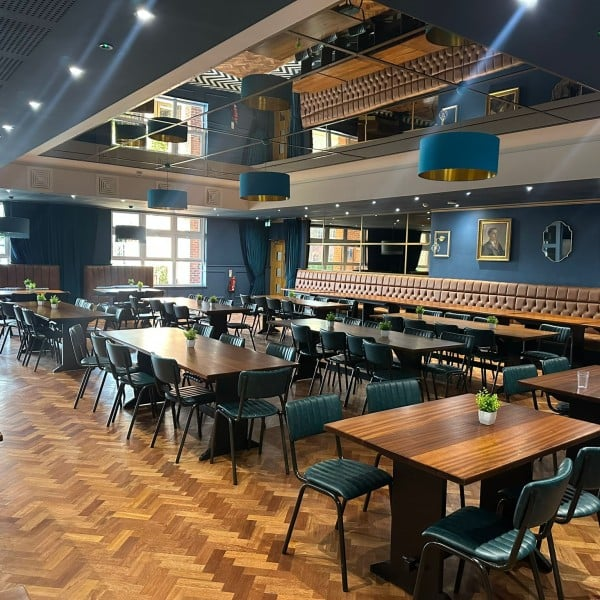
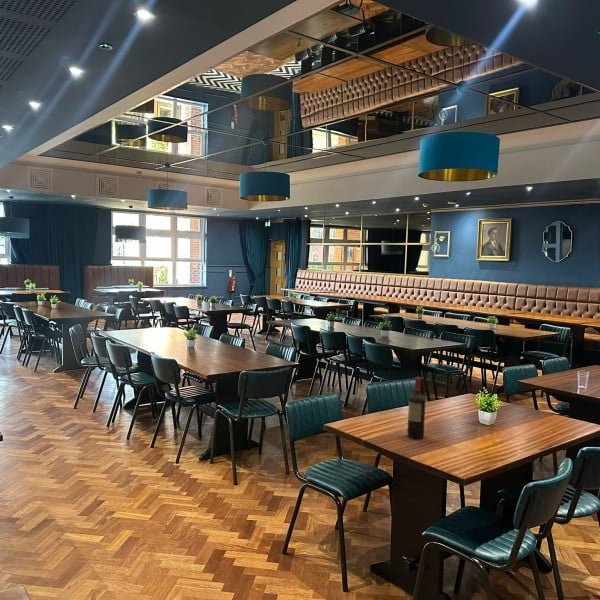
+ wine bottle [406,376,426,439]
